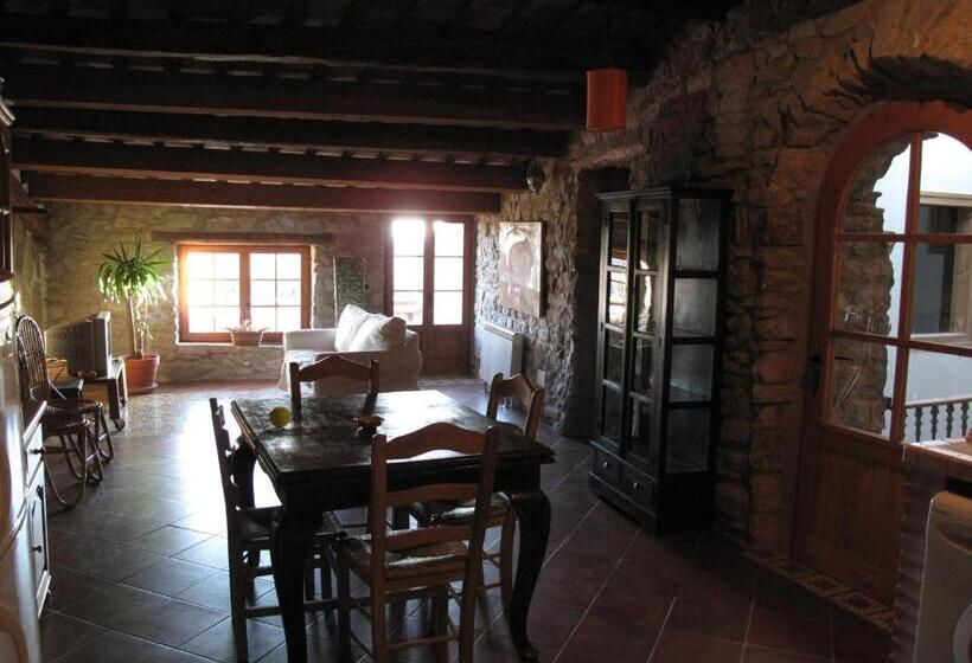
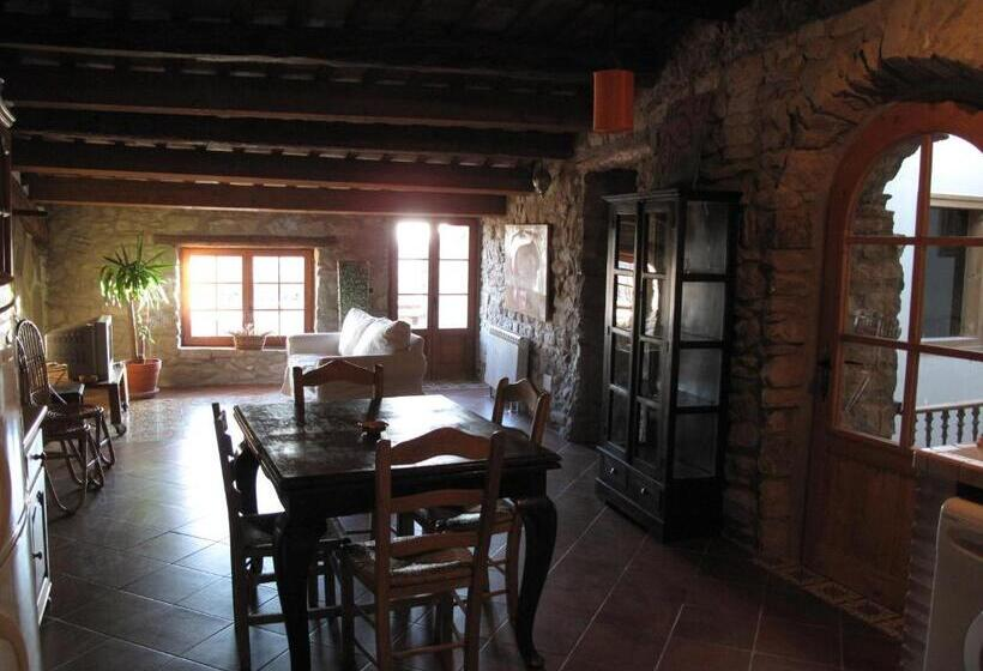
- fruit [268,405,293,429]
